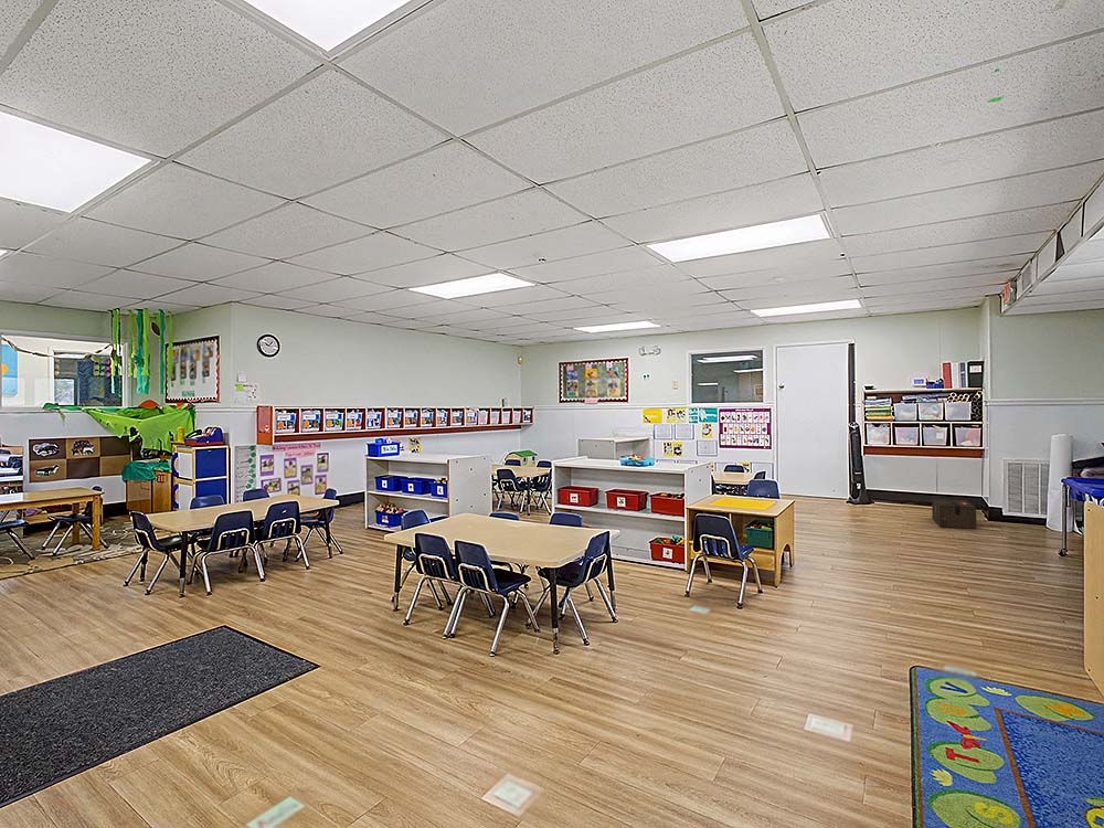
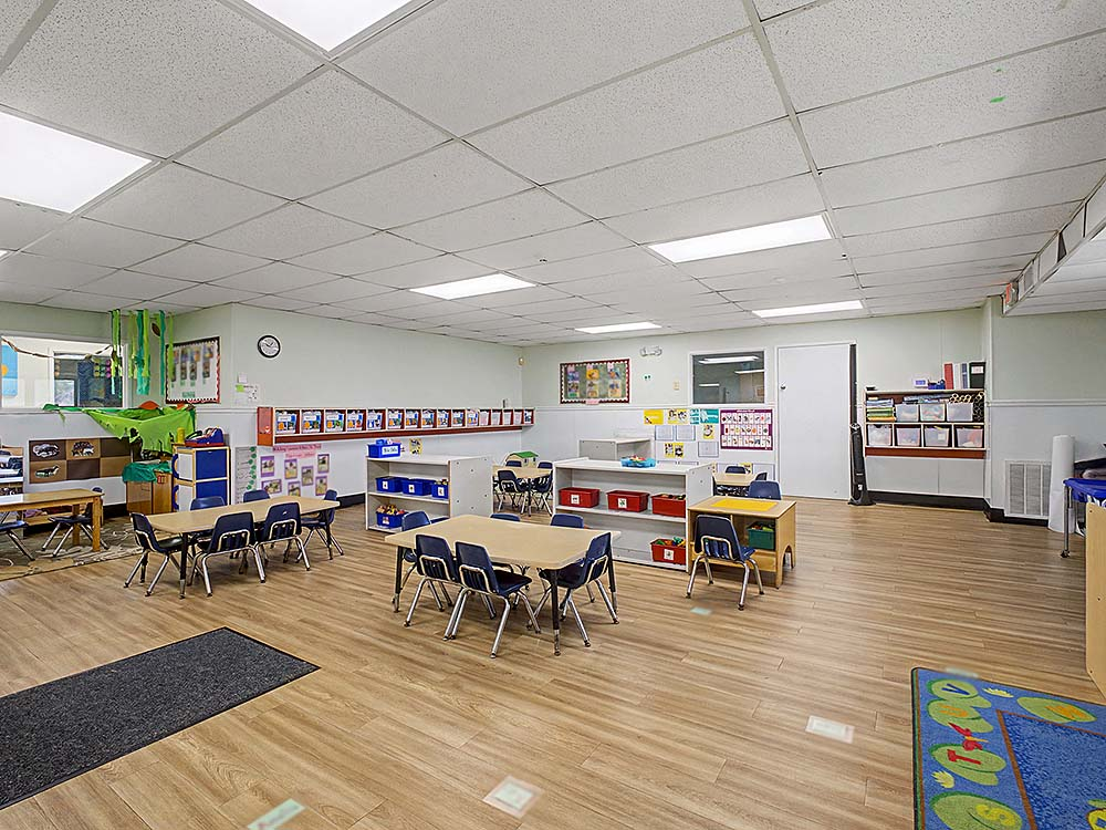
- cardboard box [931,498,977,530]
